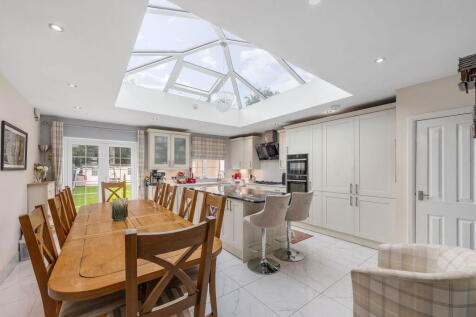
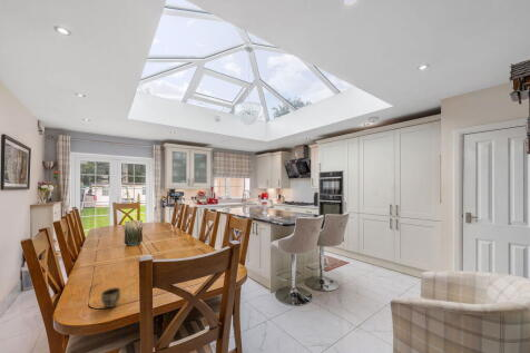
+ cup [100,286,121,308]
